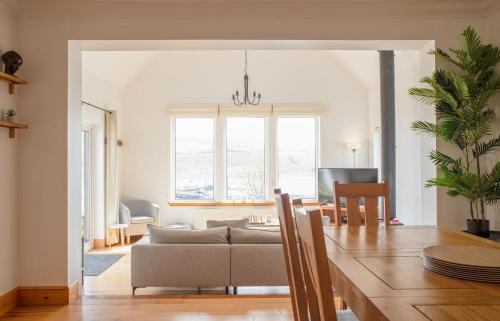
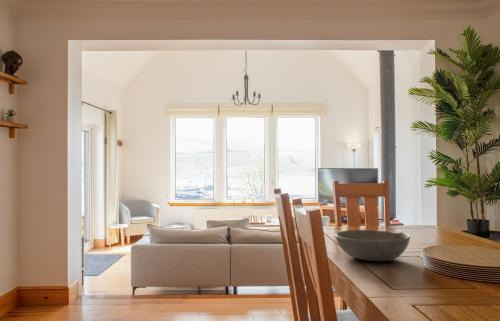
+ bowl [334,229,411,262]
